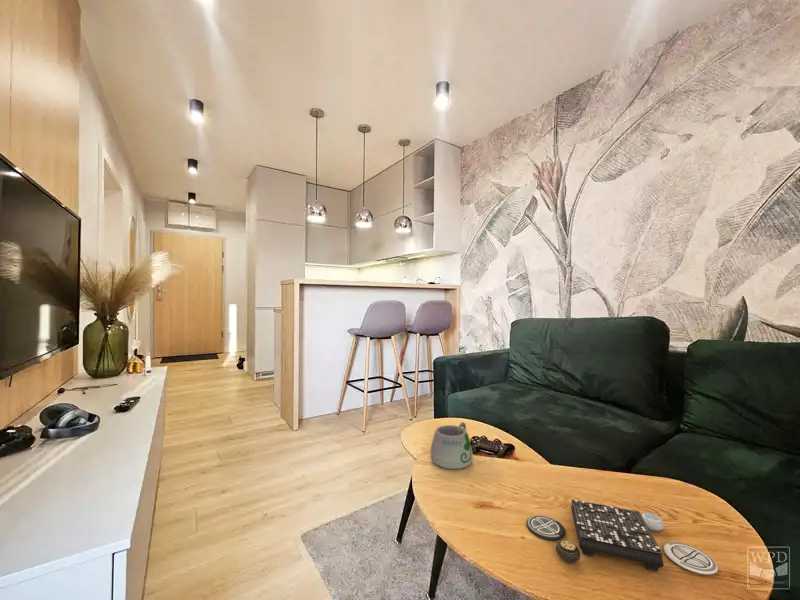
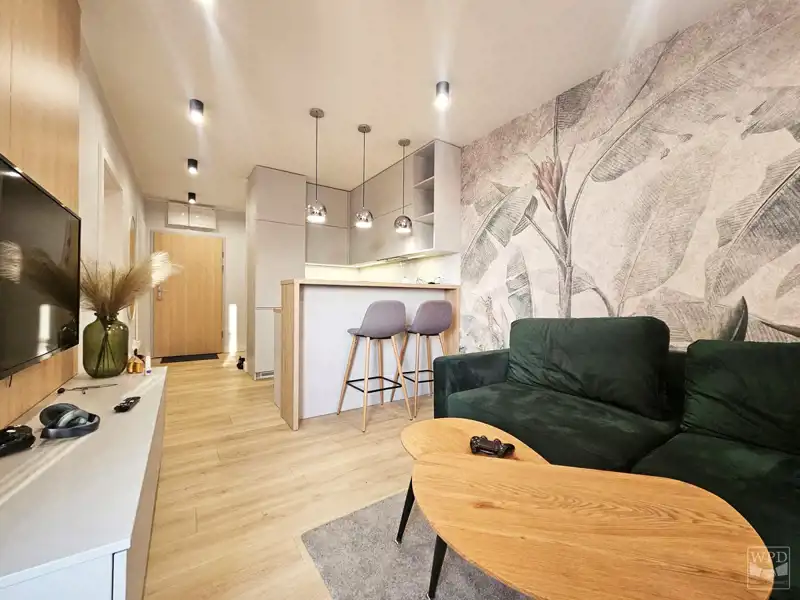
- mug [430,421,488,470]
- board game [525,499,719,575]
